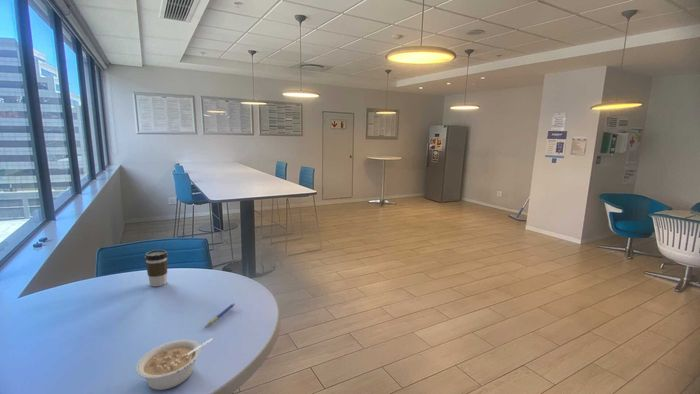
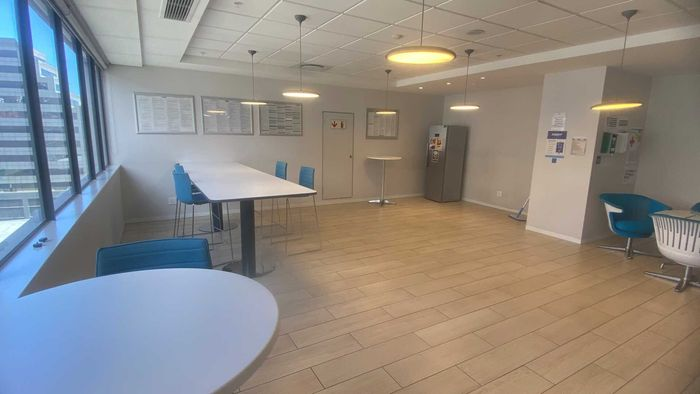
- coffee cup [144,249,169,287]
- legume [135,337,214,391]
- pen [204,302,236,329]
